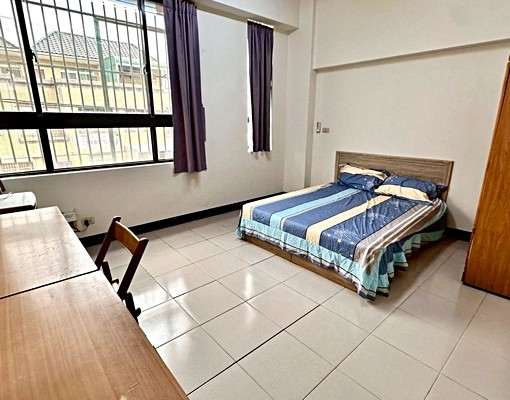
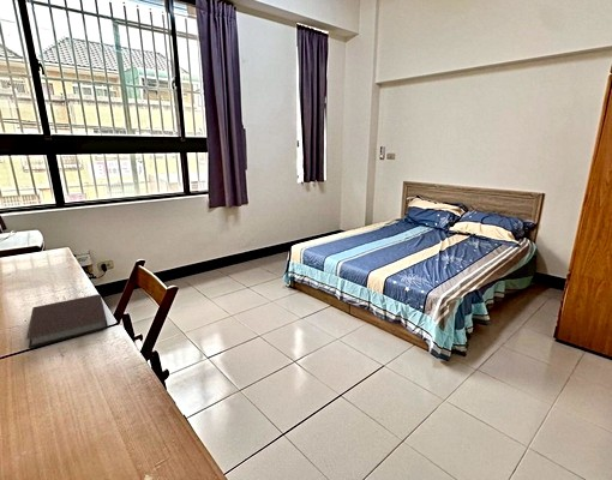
+ notebook [25,293,109,349]
